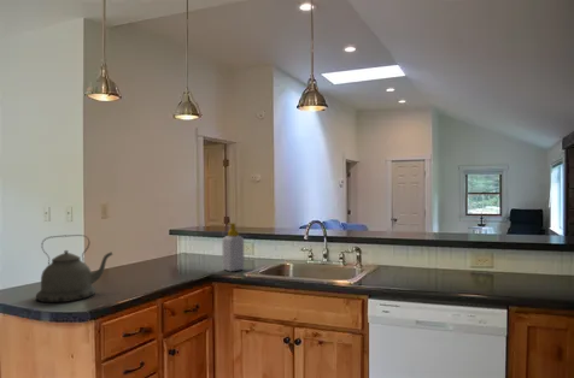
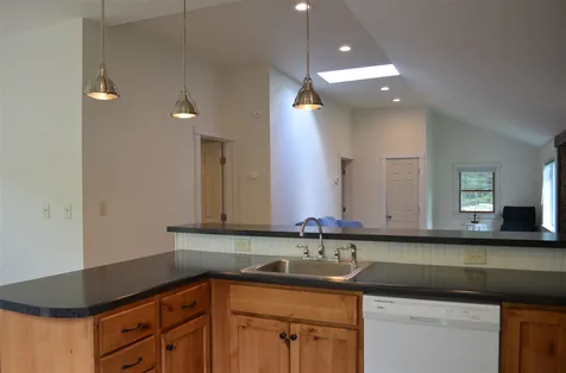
- kettle [35,234,115,303]
- soap bottle [222,222,245,272]
